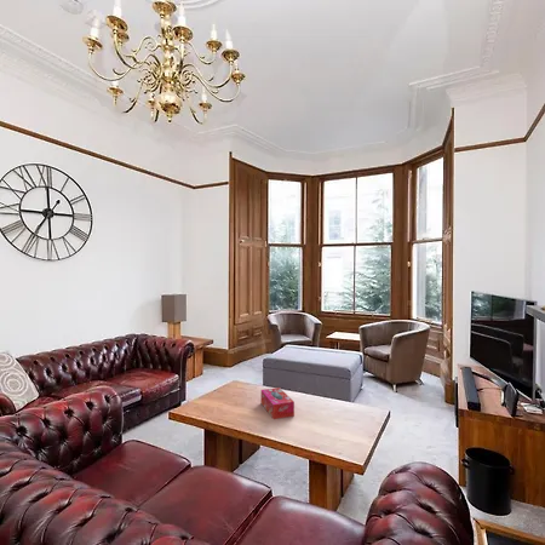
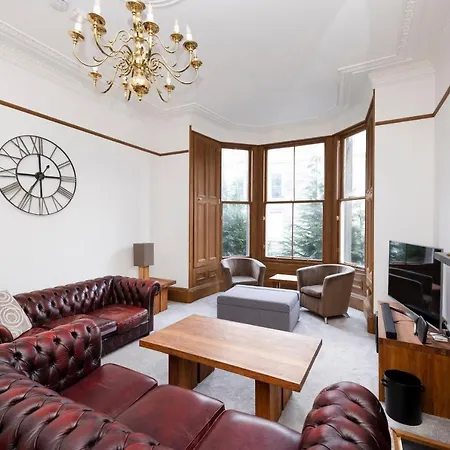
- tissue box [259,386,296,420]
